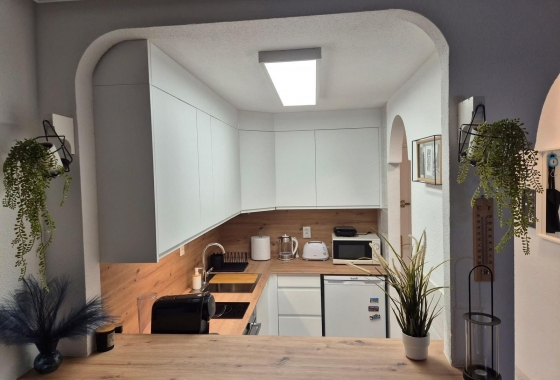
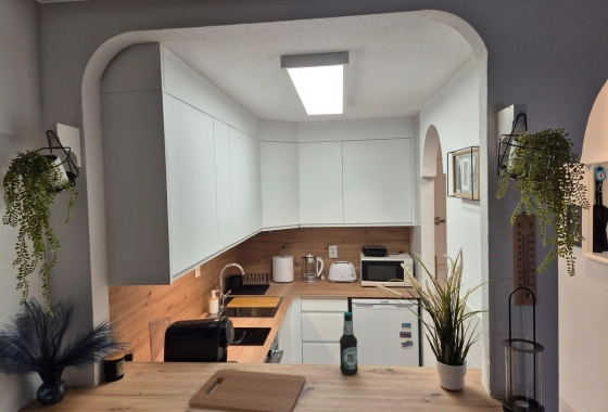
+ cutting board [188,369,306,412]
+ bottle [339,311,359,376]
